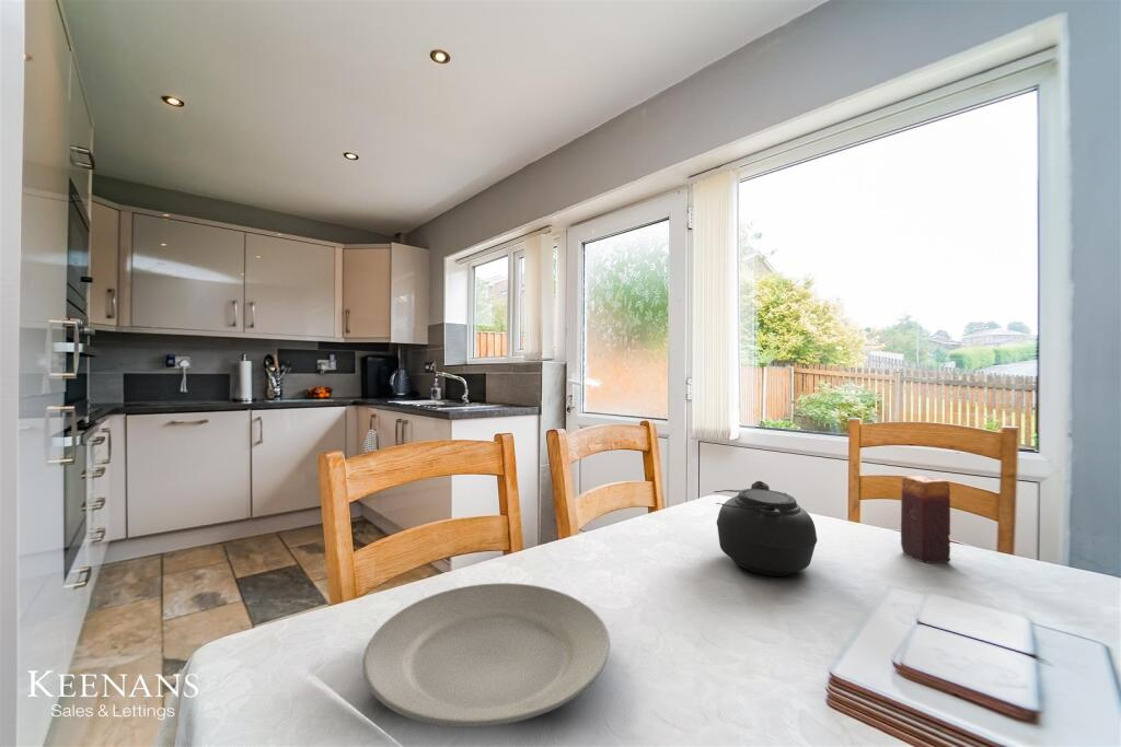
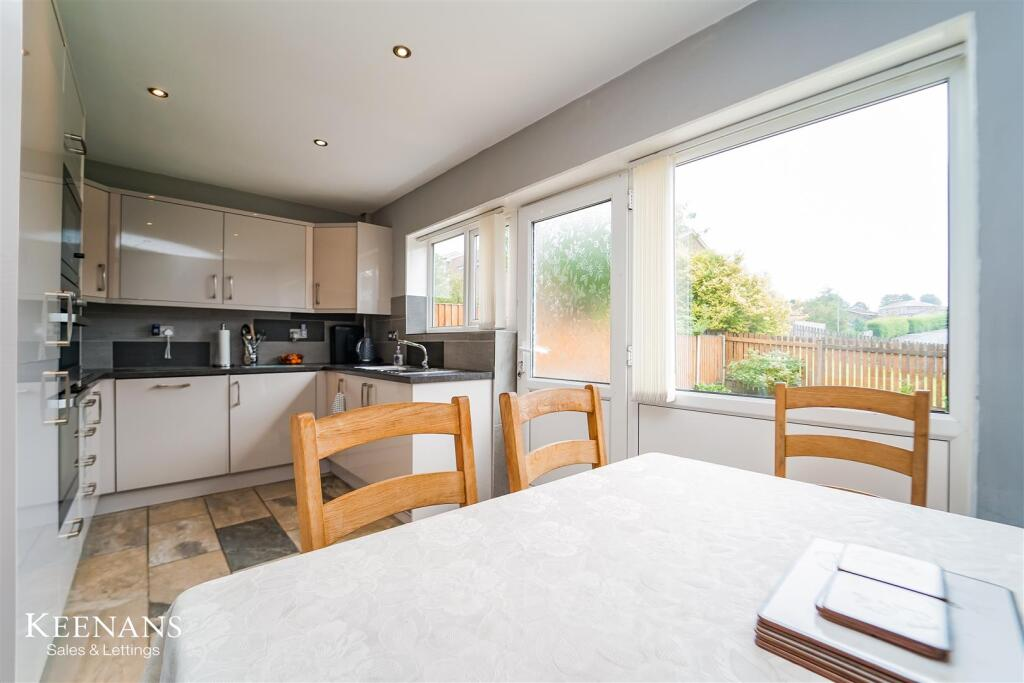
- candle [900,475,951,564]
- plate [361,582,611,728]
- teapot [713,480,818,577]
